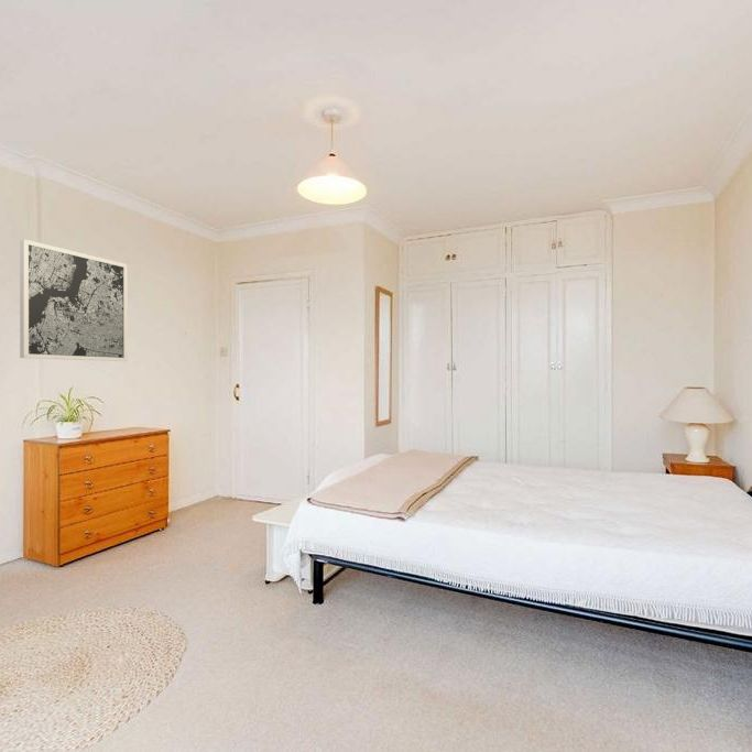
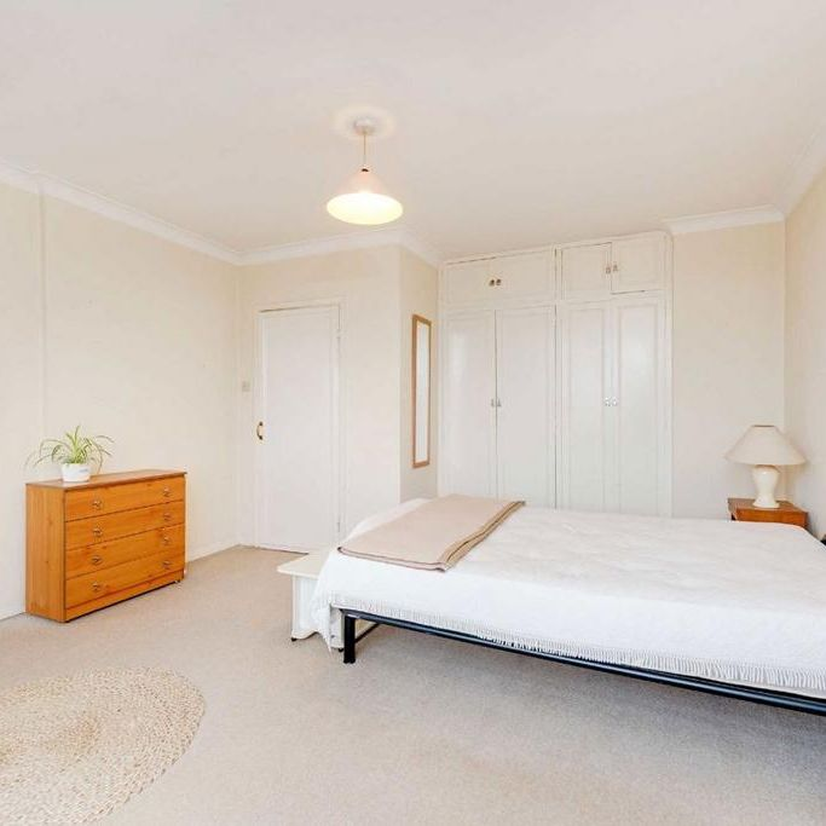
- wall art [19,238,129,362]
